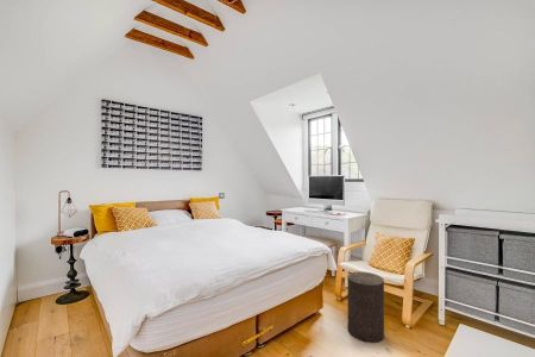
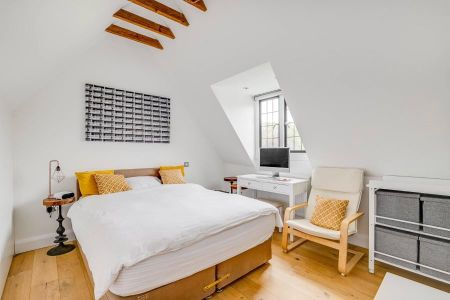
- stool [346,270,385,344]
